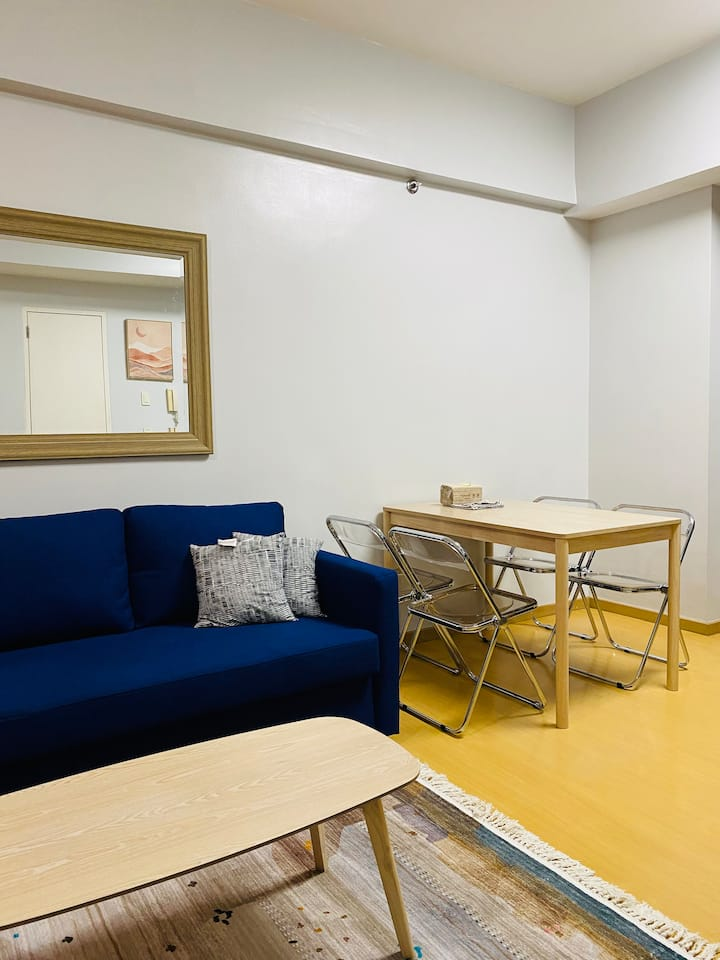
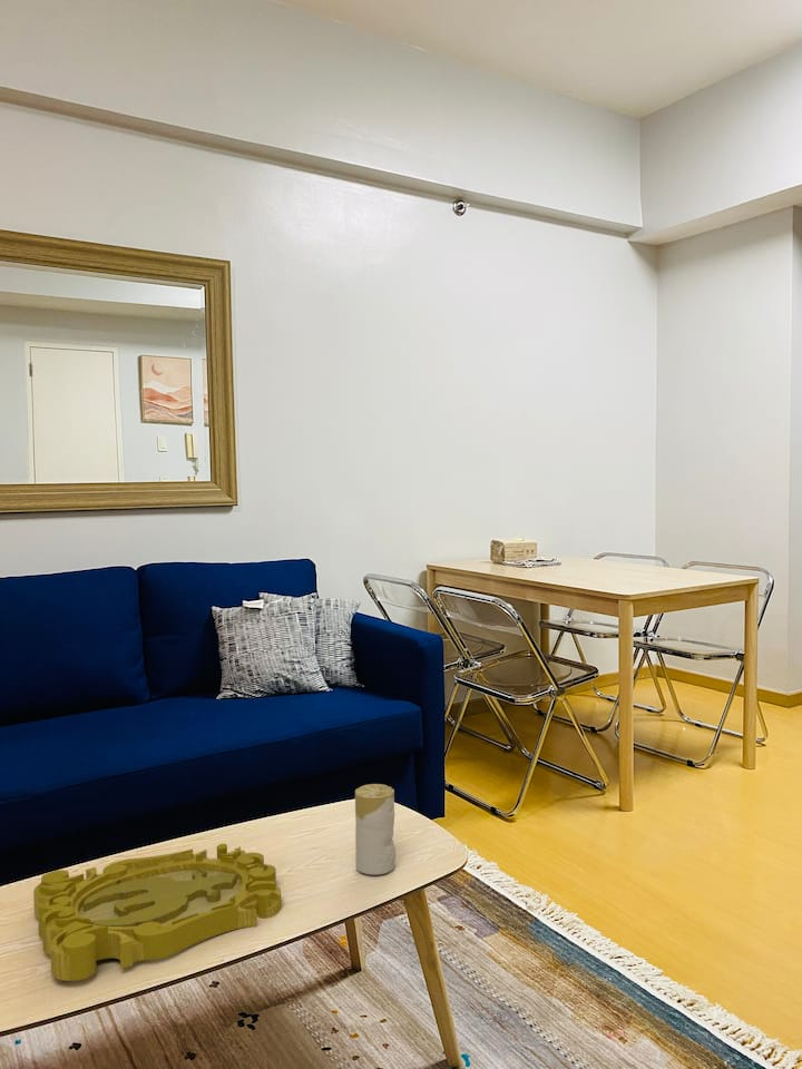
+ decorative tray [32,843,283,982]
+ candle [354,783,397,876]
